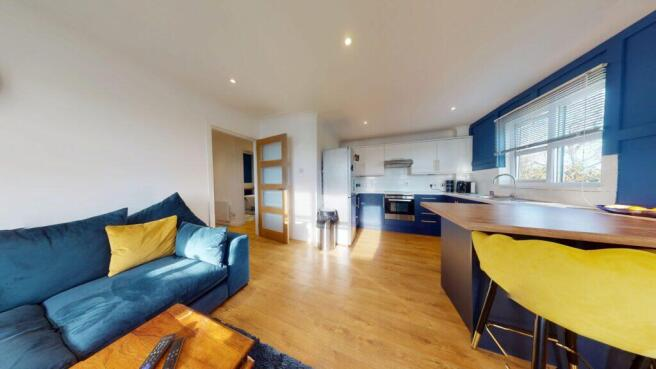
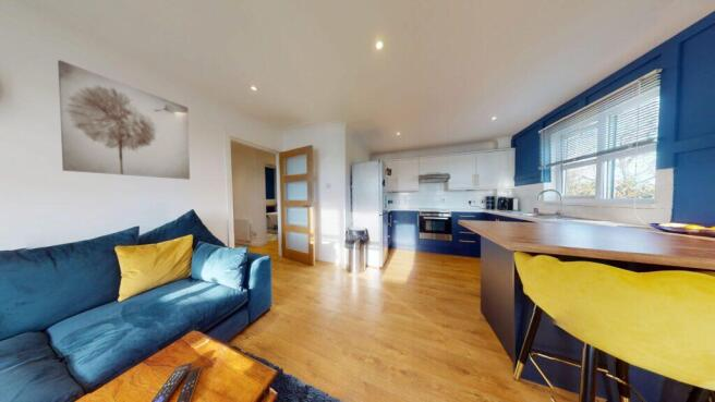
+ wall art [57,59,191,181]
